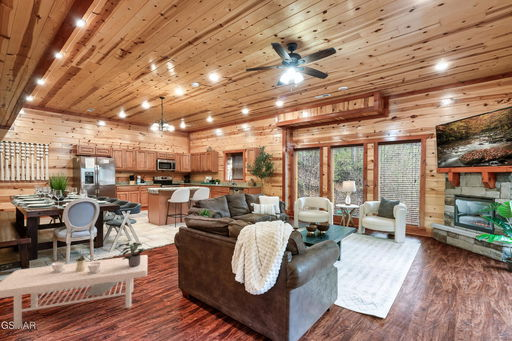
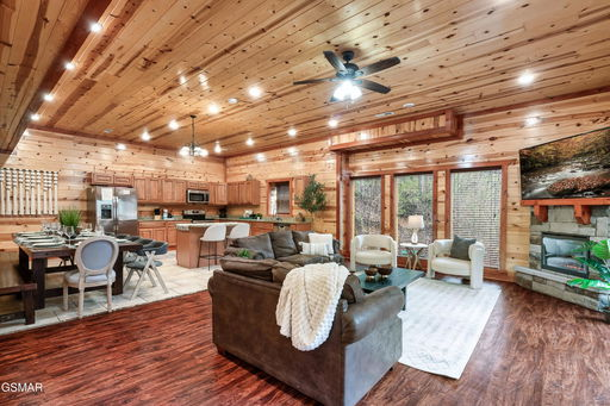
- potted plant [118,241,147,267]
- coffee table [0,250,148,330]
